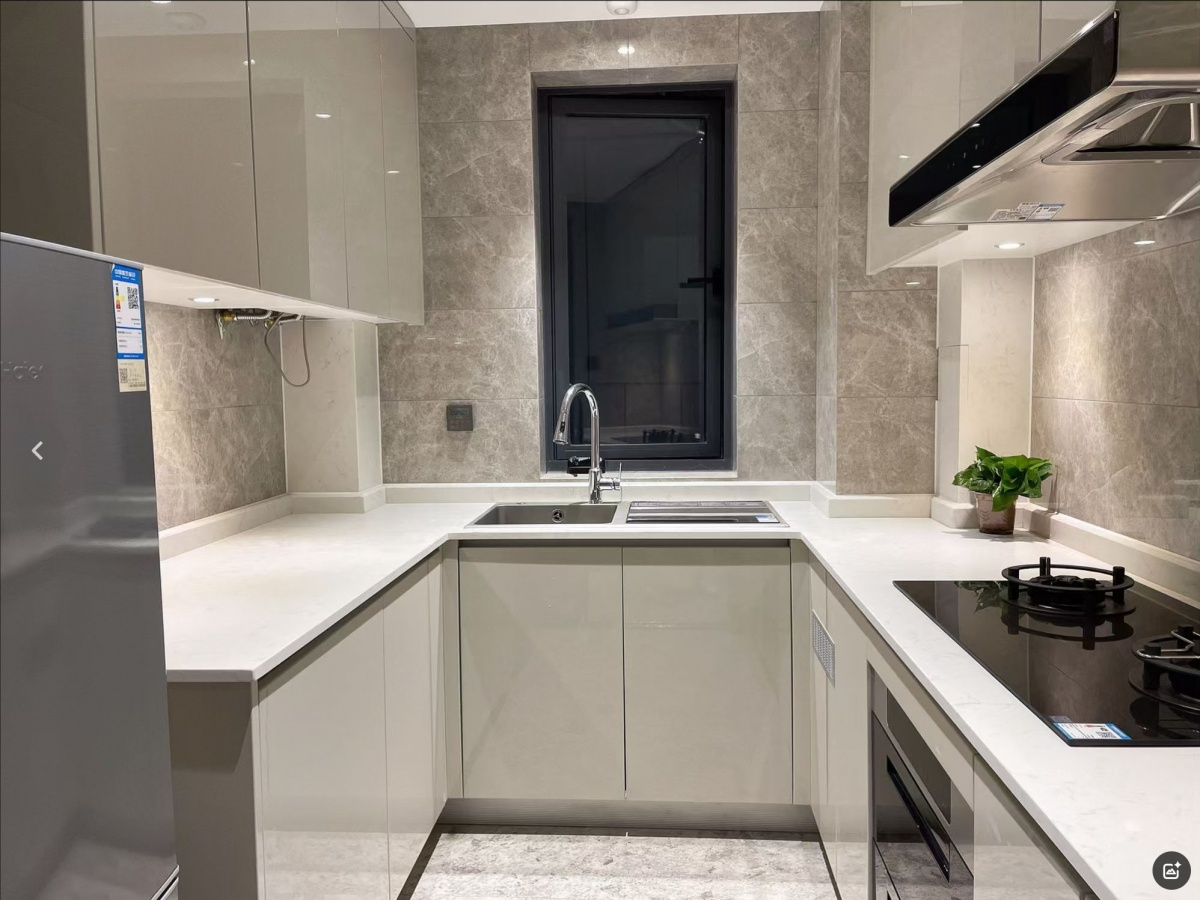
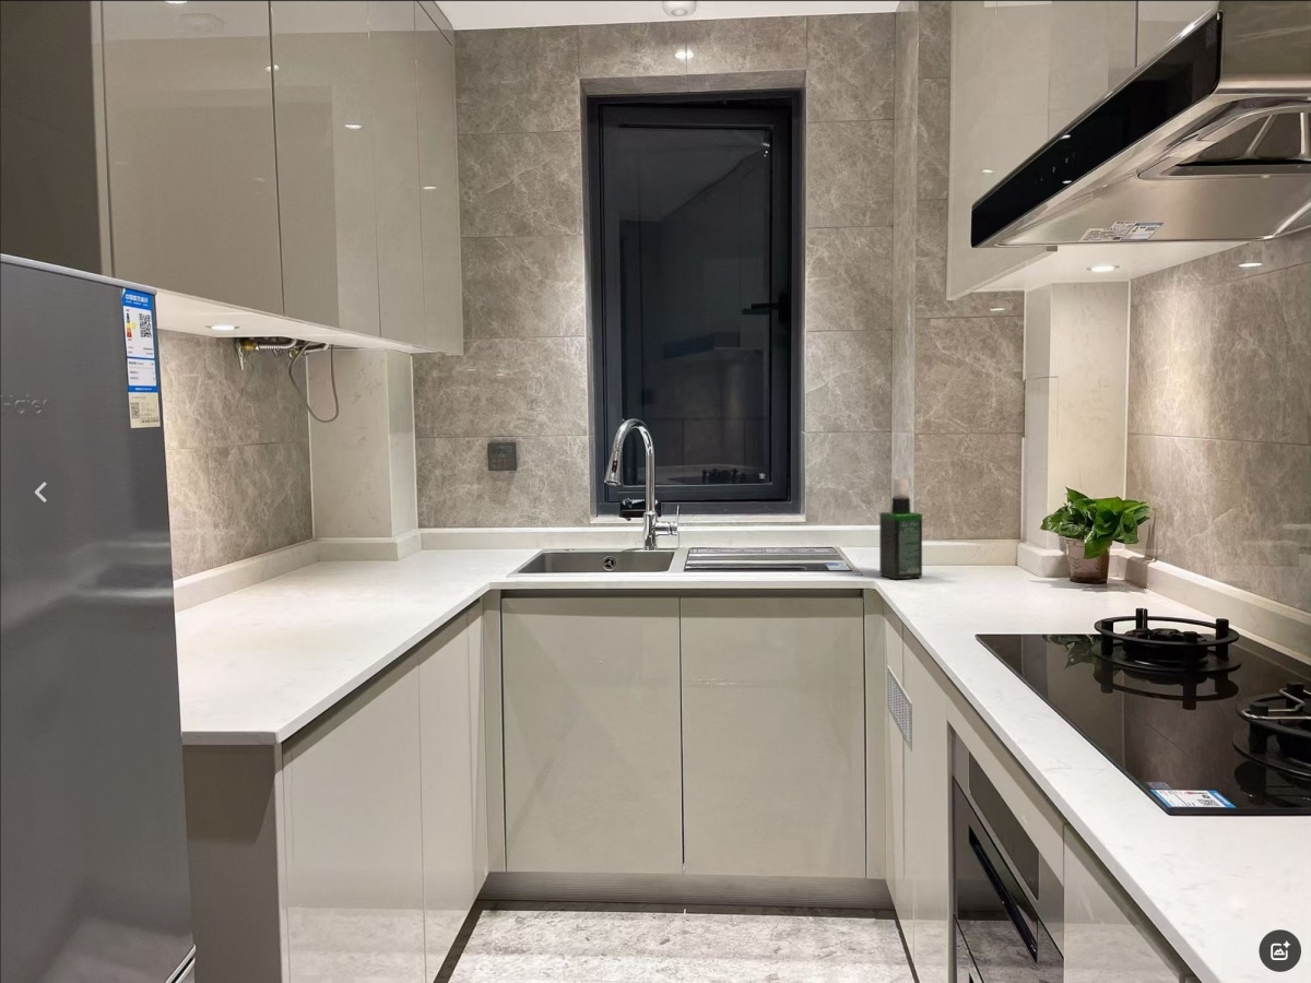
+ spray bottle [878,477,923,580]
